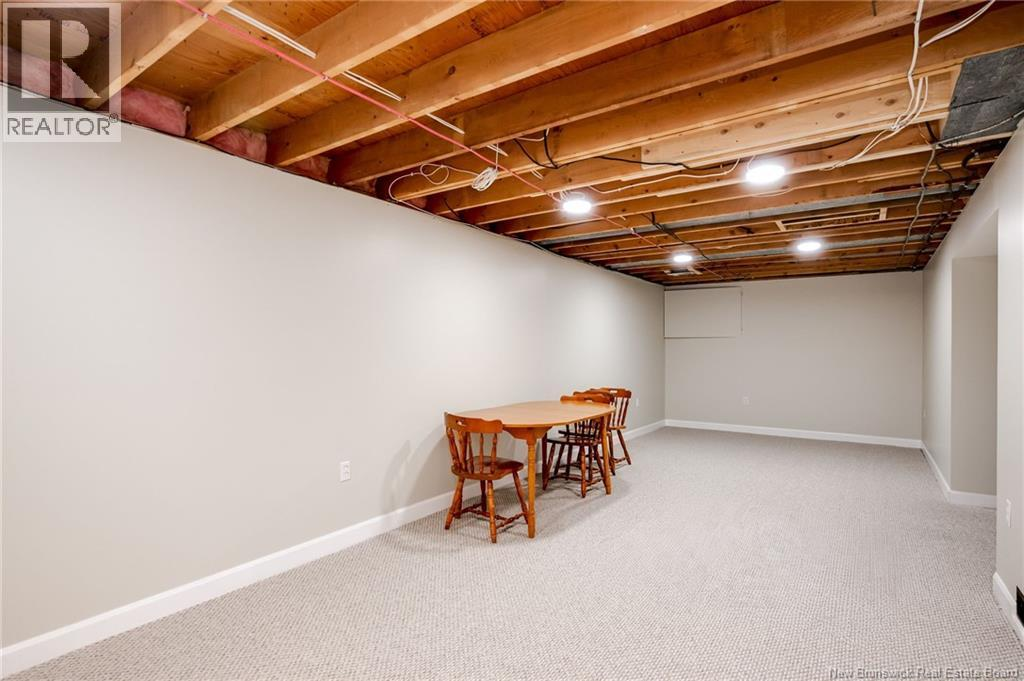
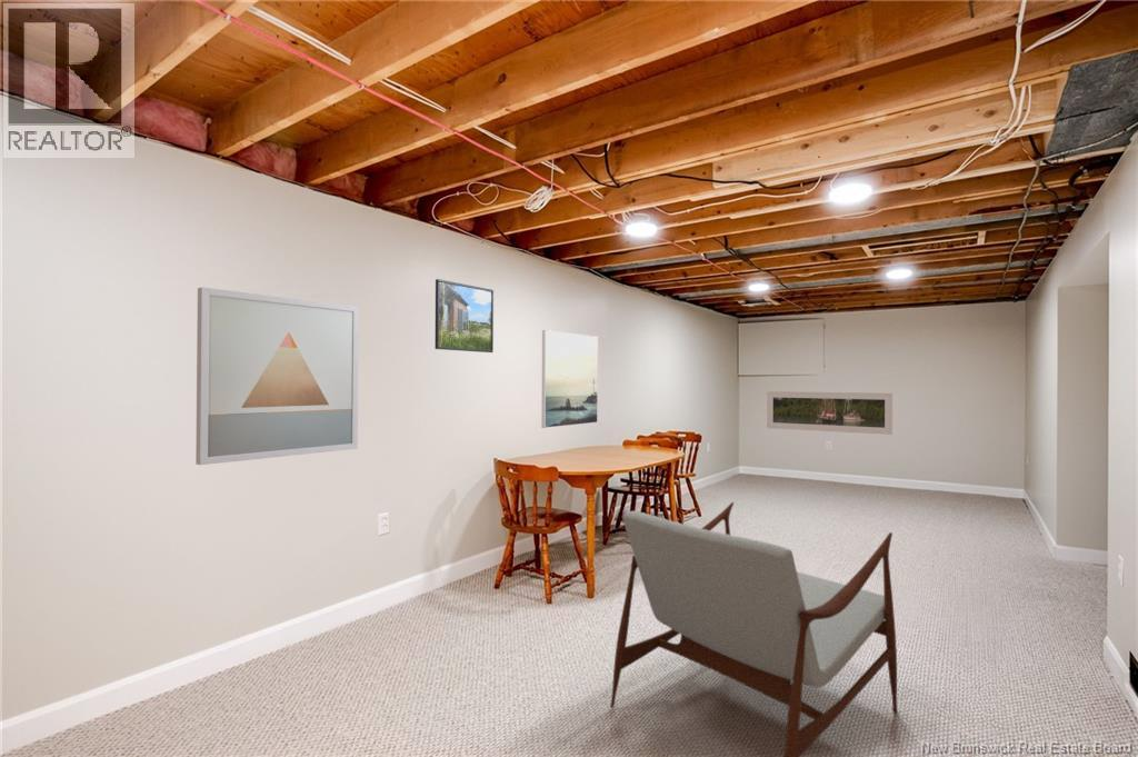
+ armchair [609,501,898,757]
+ wall art [194,286,360,466]
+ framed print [766,390,894,436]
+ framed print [435,278,495,353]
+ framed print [541,329,599,429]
